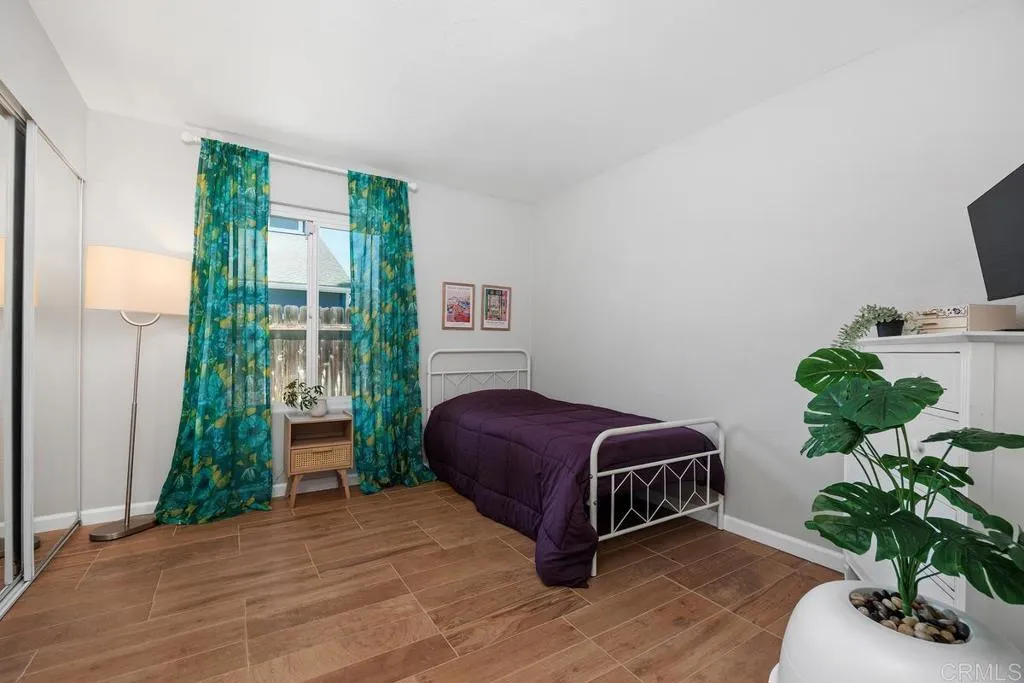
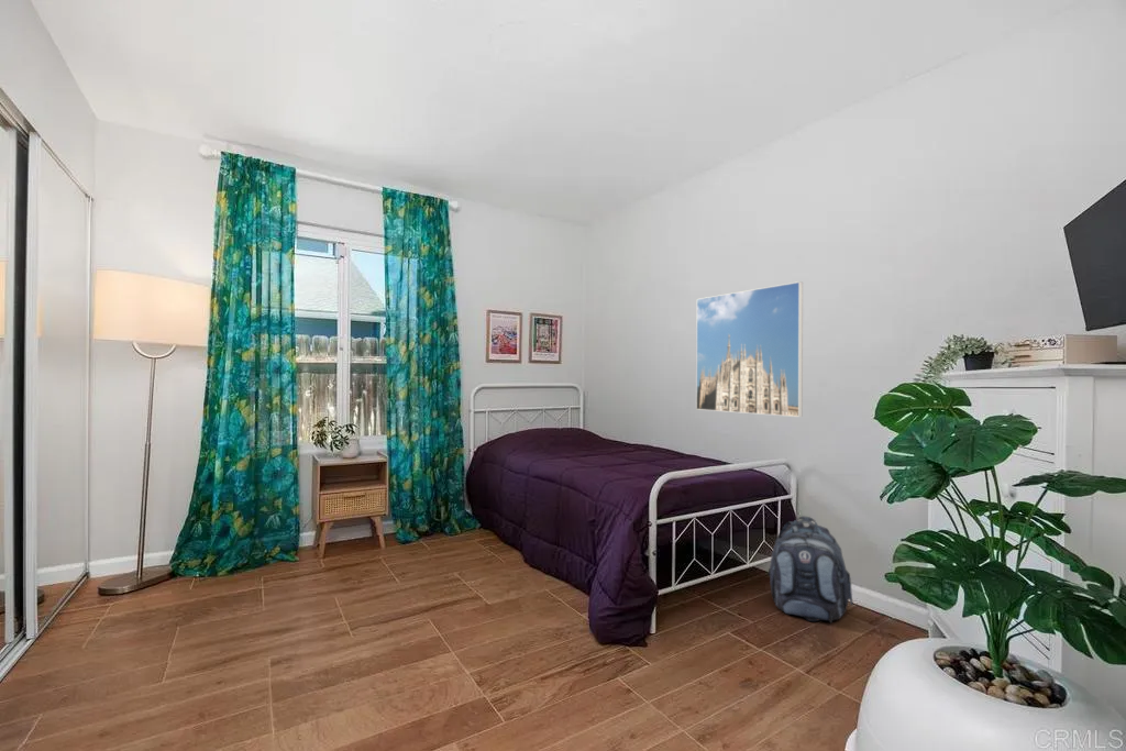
+ backpack [768,515,854,623]
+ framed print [695,280,804,418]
